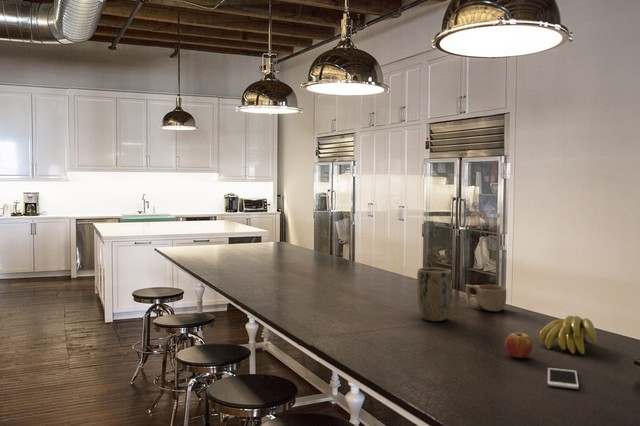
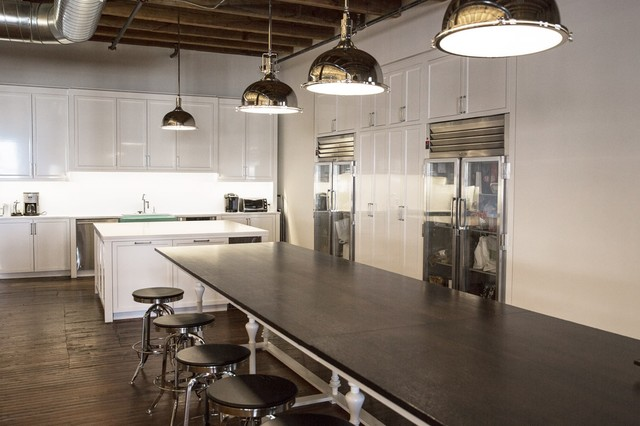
- fruit [504,332,533,359]
- banana [538,315,598,355]
- cup [465,283,507,312]
- plant pot [416,267,453,322]
- cell phone [547,367,580,390]
